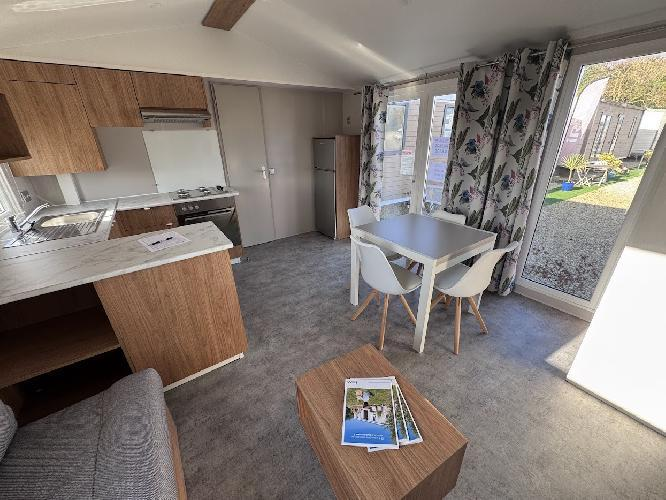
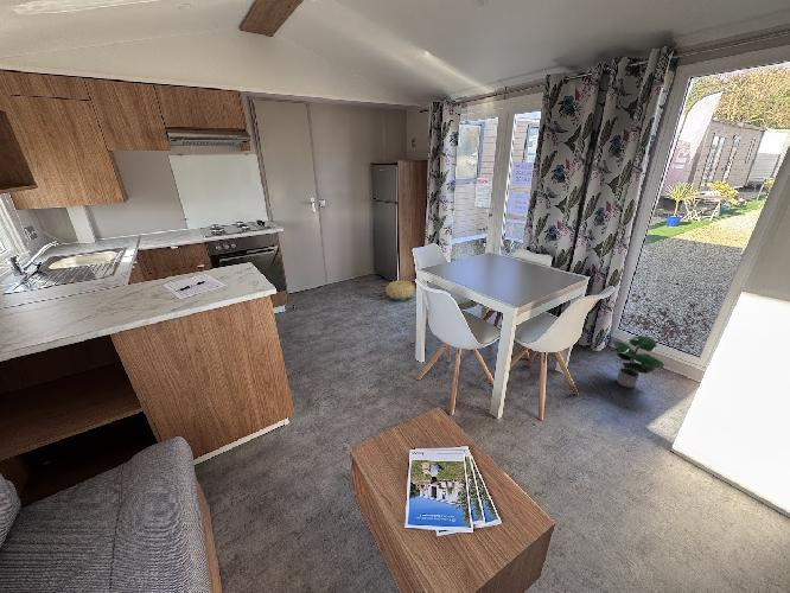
+ potted plant [610,334,667,389]
+ basket [384,280,416,302]
